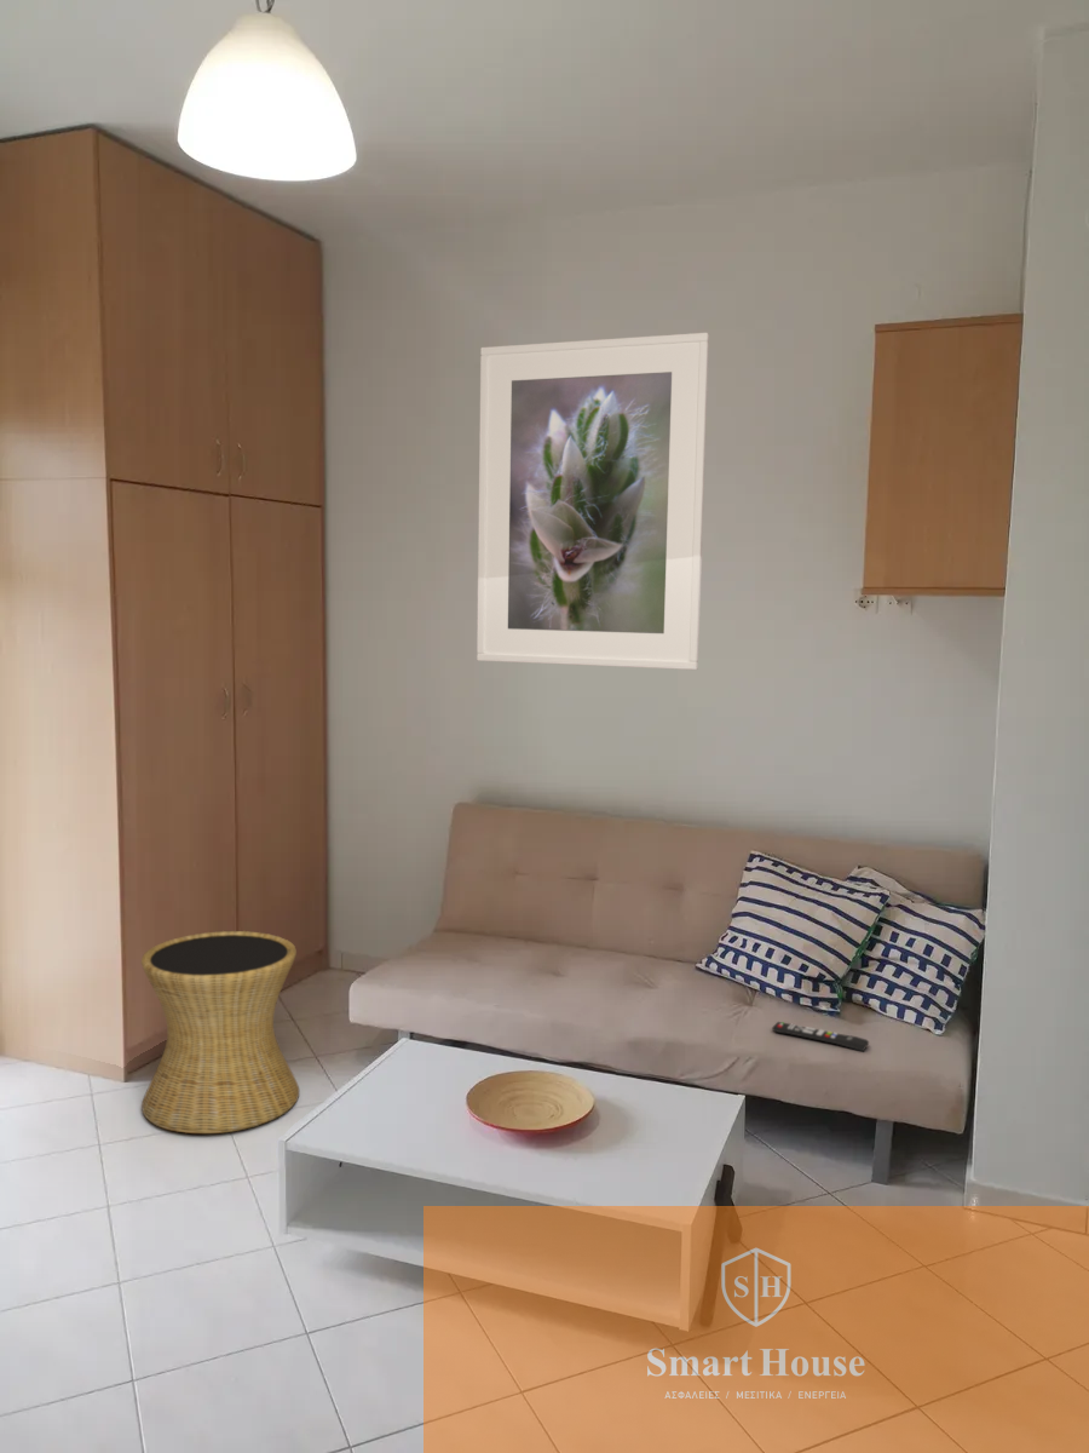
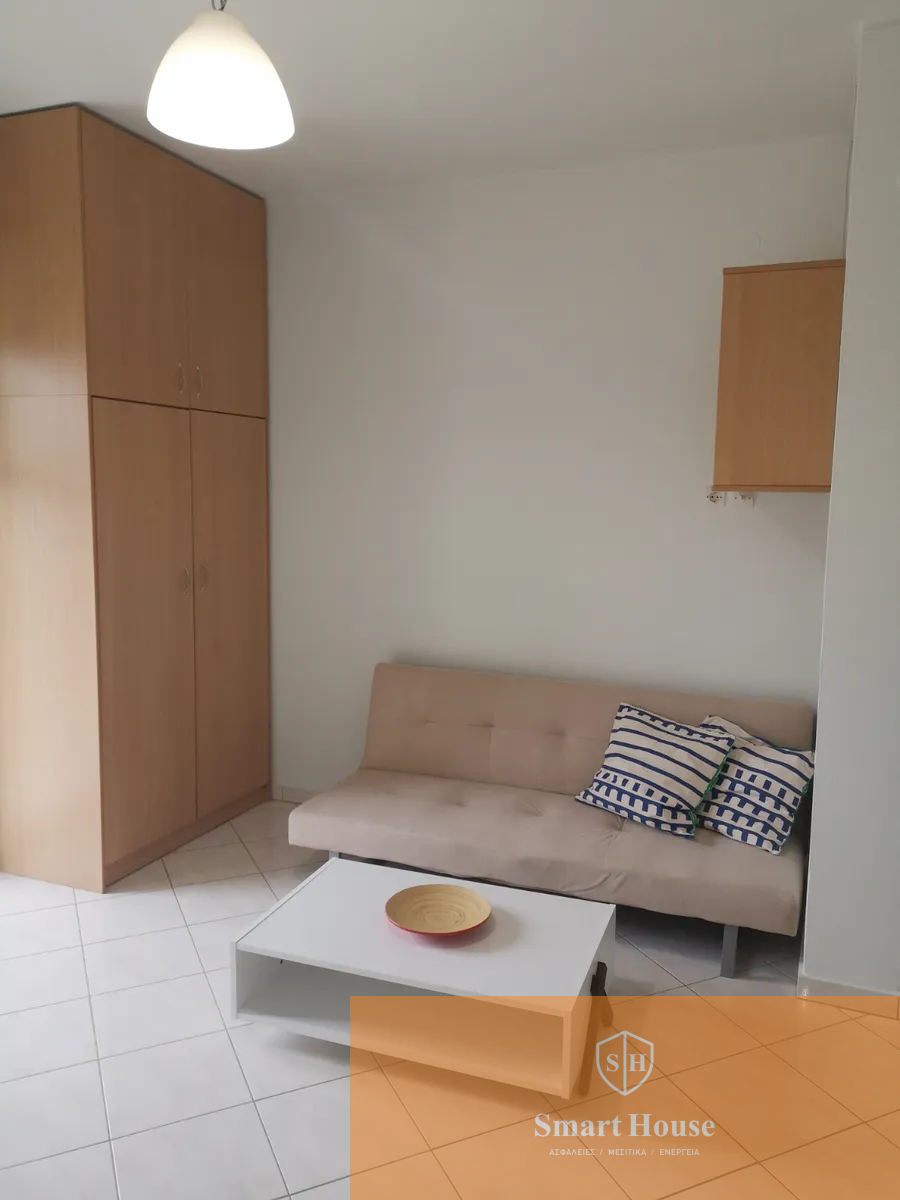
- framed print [476,332,710,671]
- remote control [771,1021,870,1052]
- side table [140,930,300,1135]
